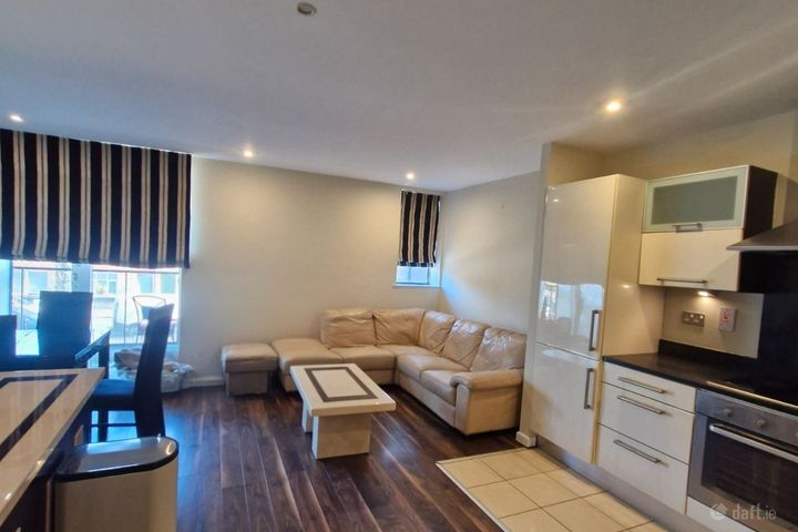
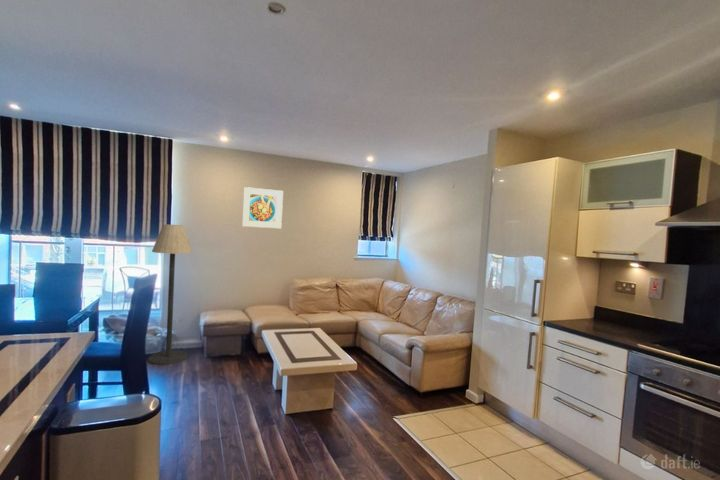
+ floor lamp [147,224,193,366]
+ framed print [241,186,284,229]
